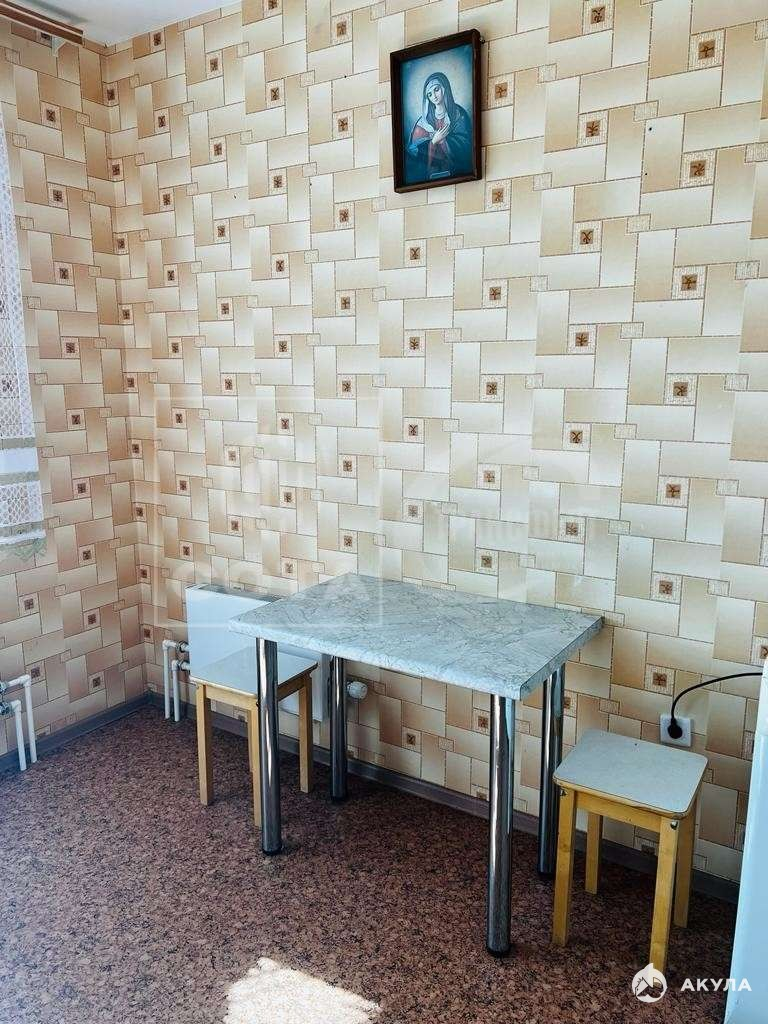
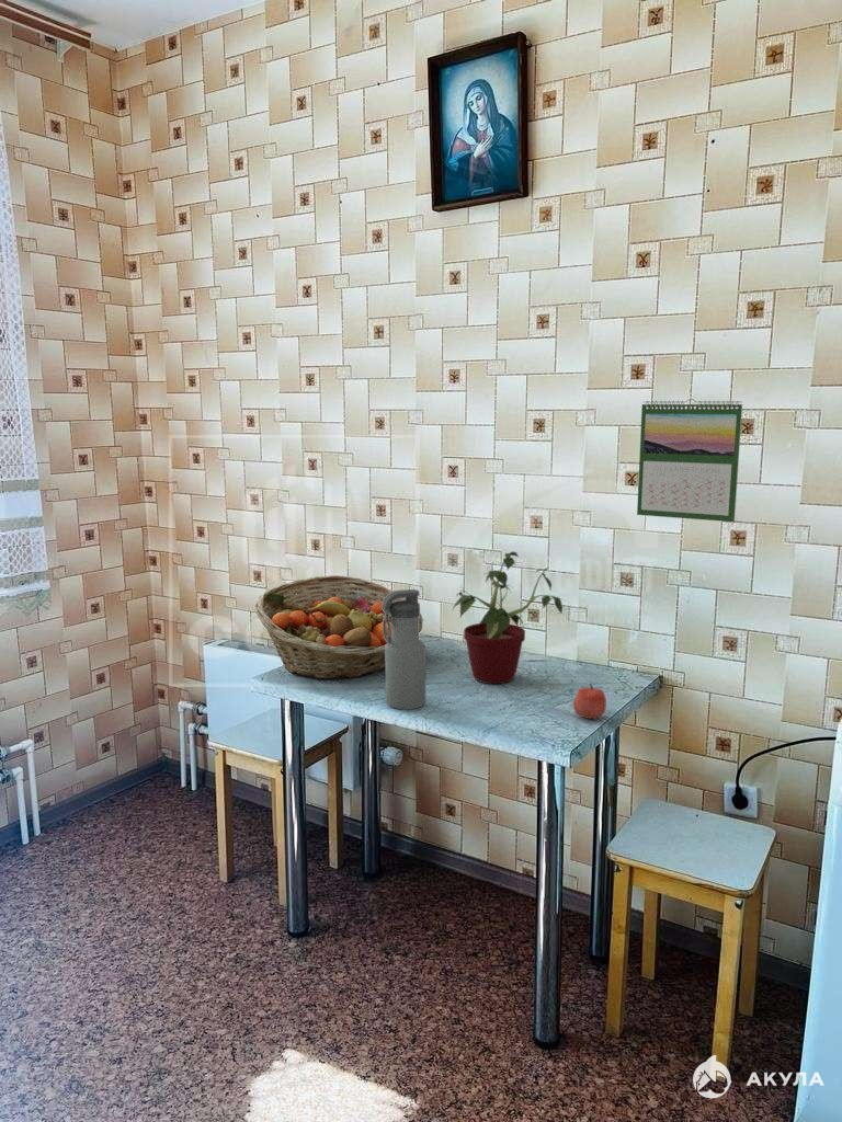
+ apple [572,683,607,720]
+ water bottle [382,588,426,711]
+ calendar [636,398,743,523]
+ fruit basket [253,574,424,680]
+ potted plant [452,550,568,685]
